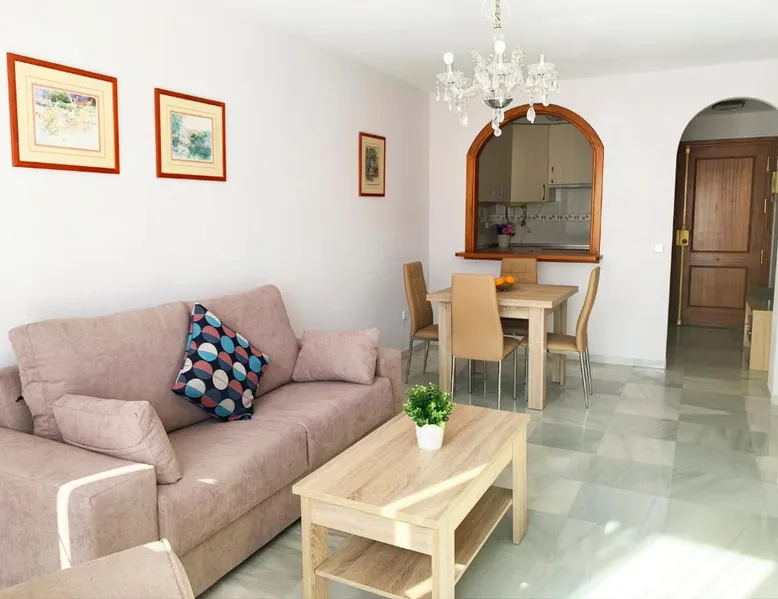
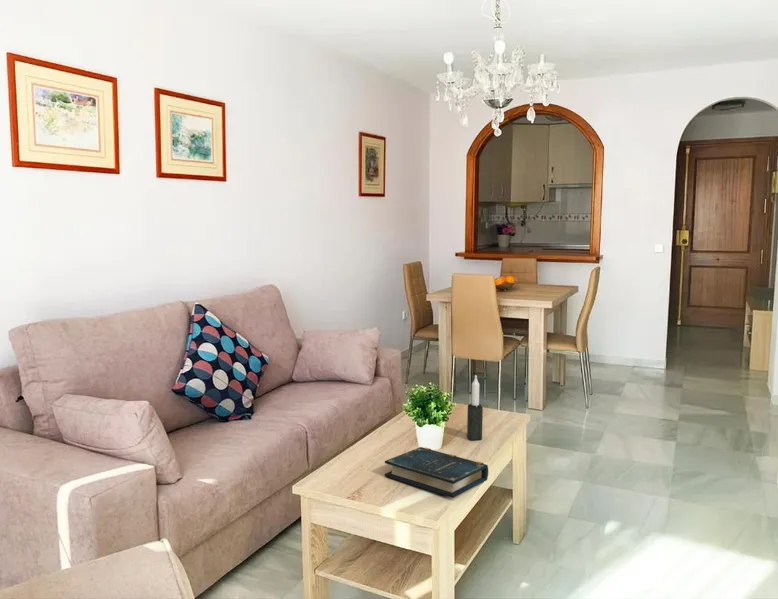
+ book [384,446,489,499]
+ candle [466,374,484,441]
